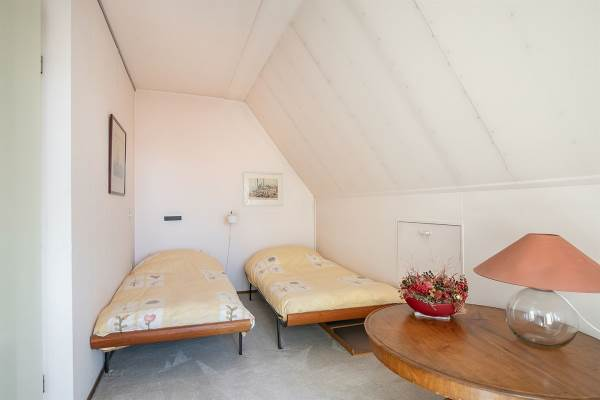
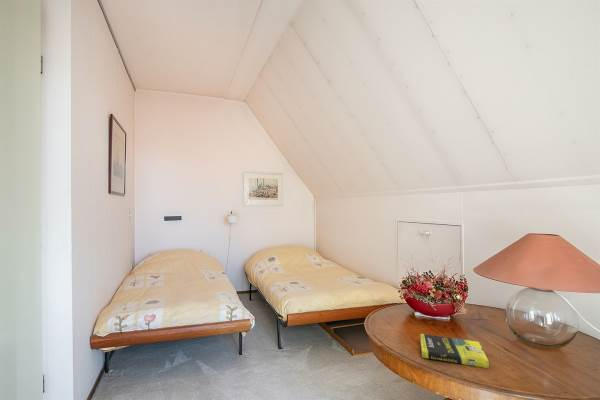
+ book [420,333,490,369]
